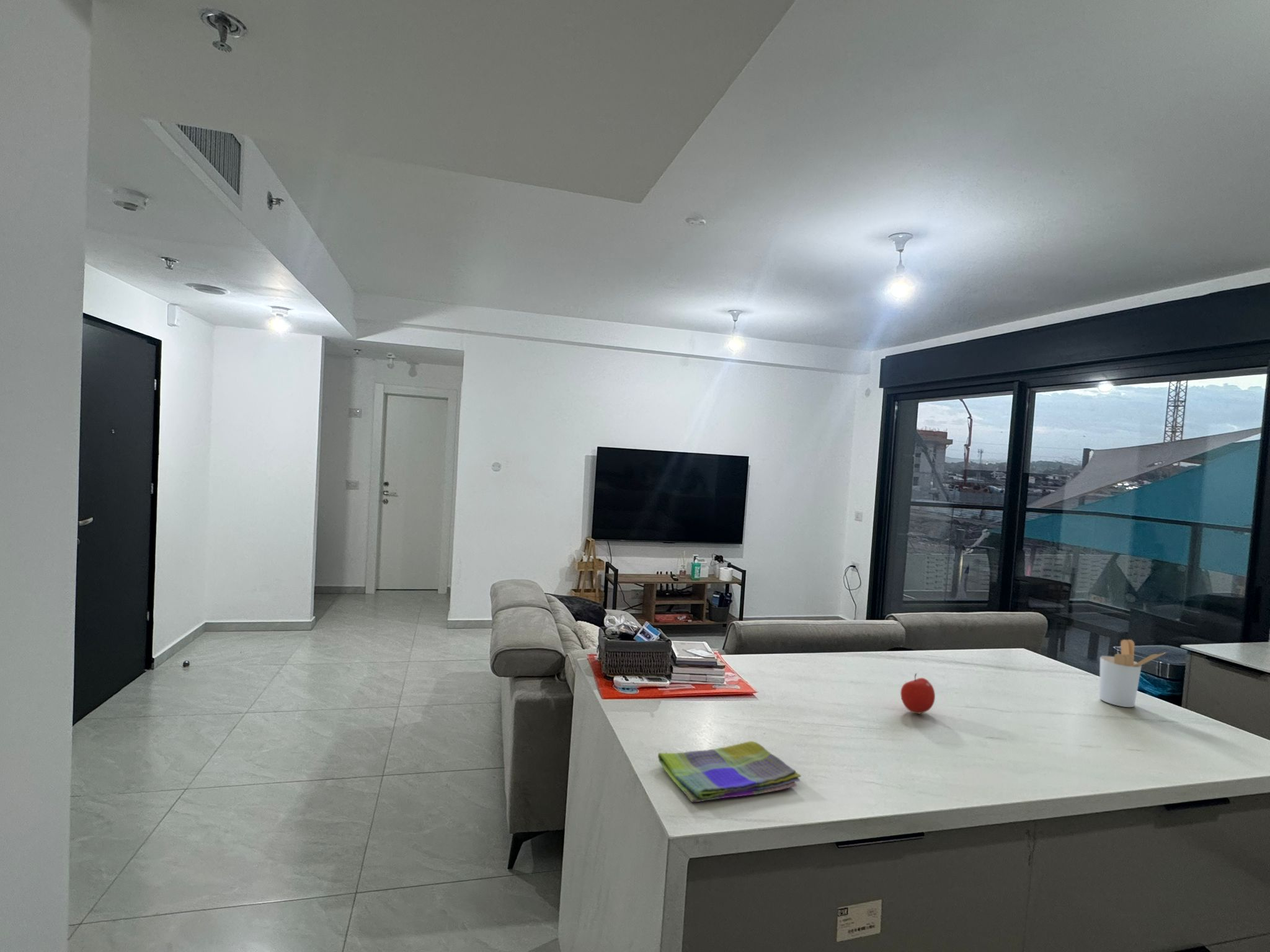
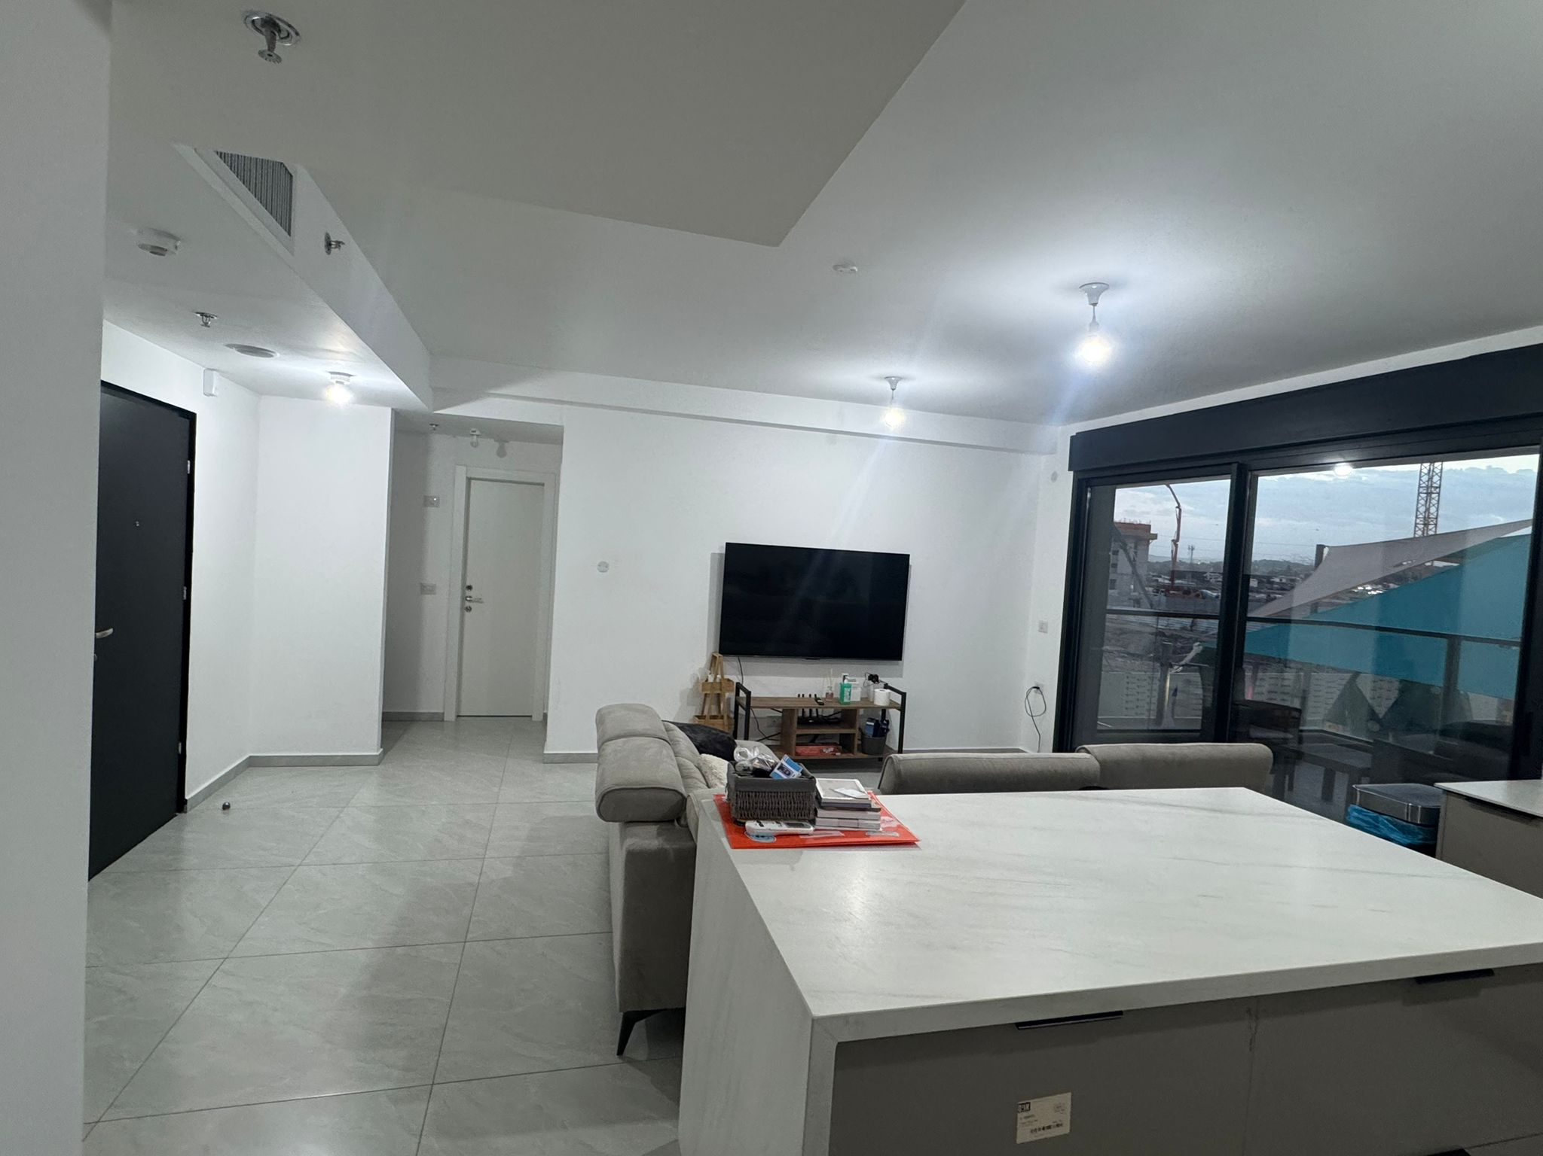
- utensil holder [1099,639,1167,708]
- dish towel [657,741,802,803]
- fruit [900,672,936,715]
